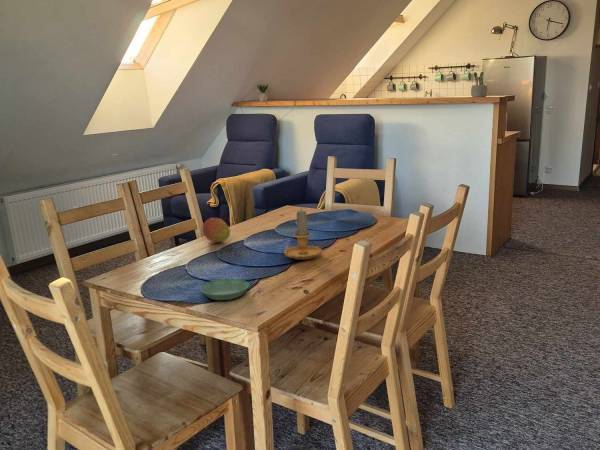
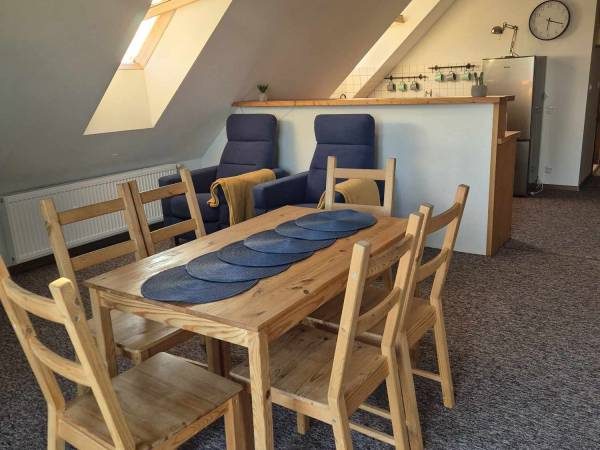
- fruit [201,217,231,243]
- saucer [199,278,250,301]
- candle [283,208,323,261]
